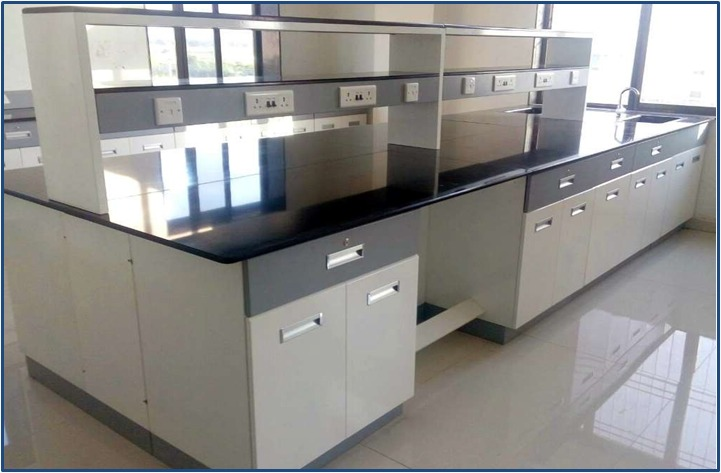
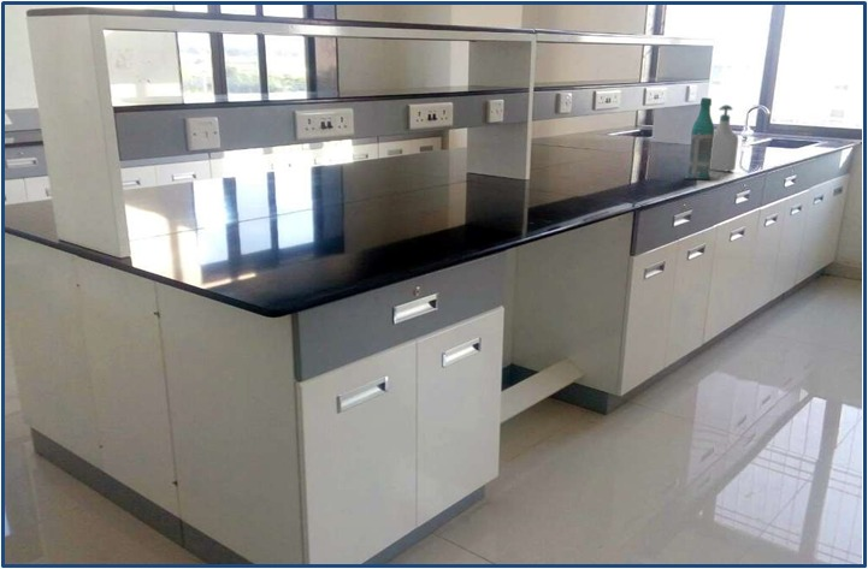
+ soap bottle [709,103,739,172]
+ bottle [684,96,715,180]
